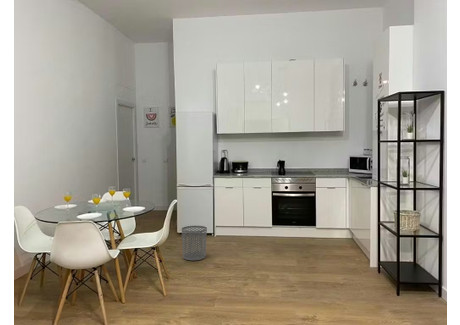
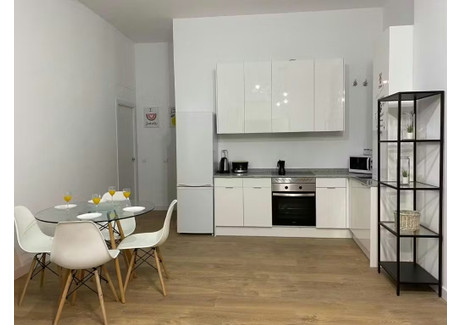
- waste bin [181,225,208,261]
